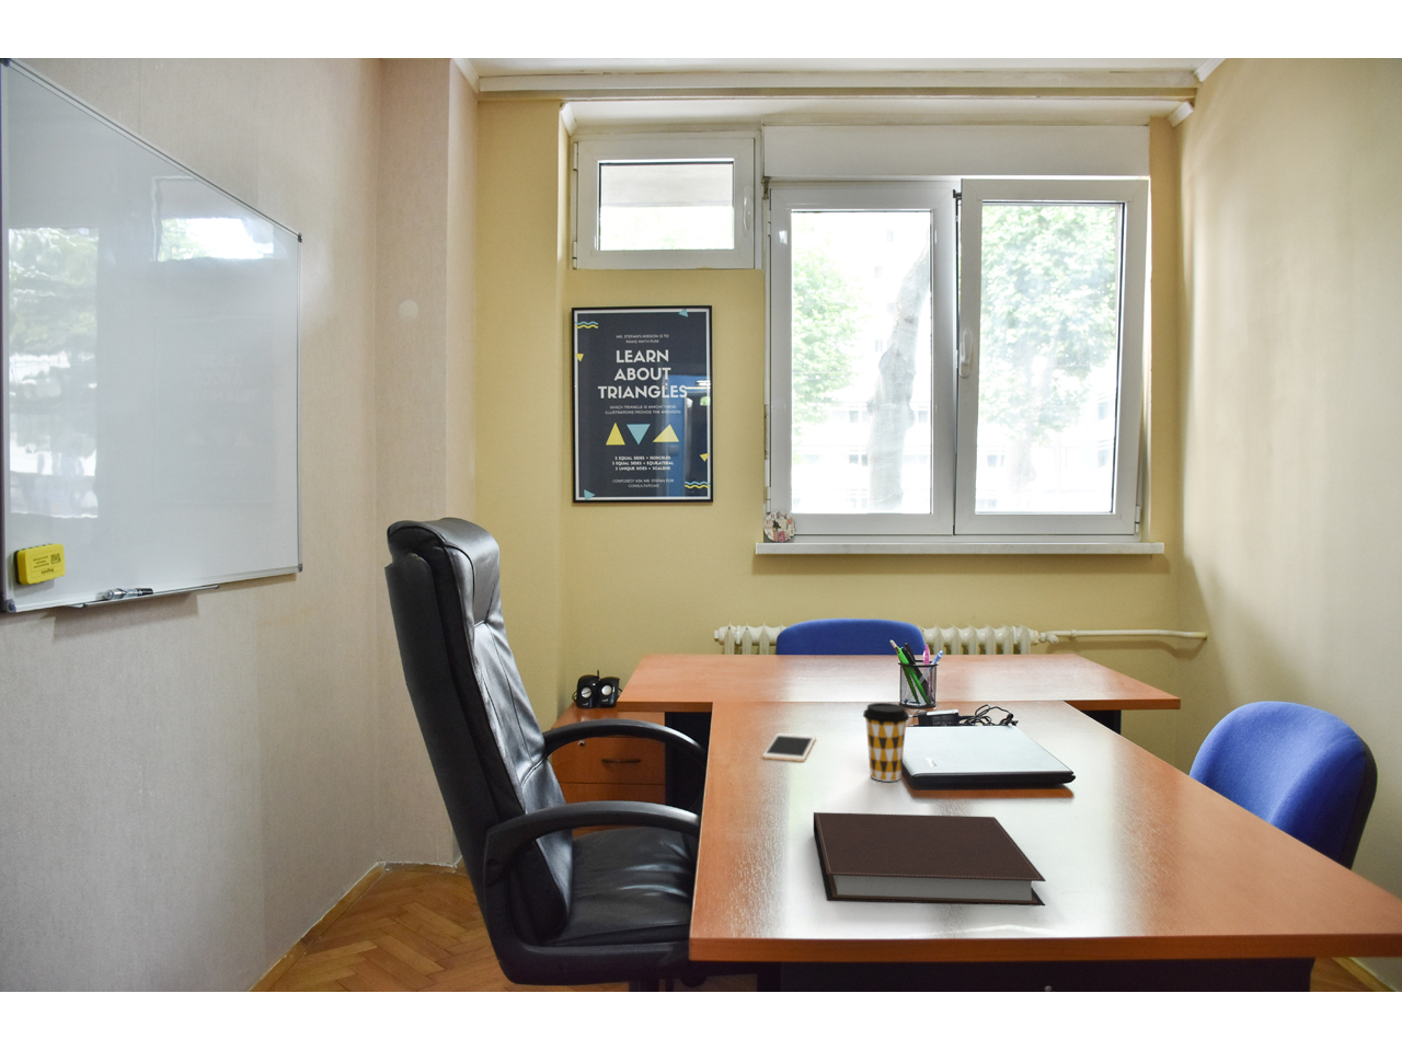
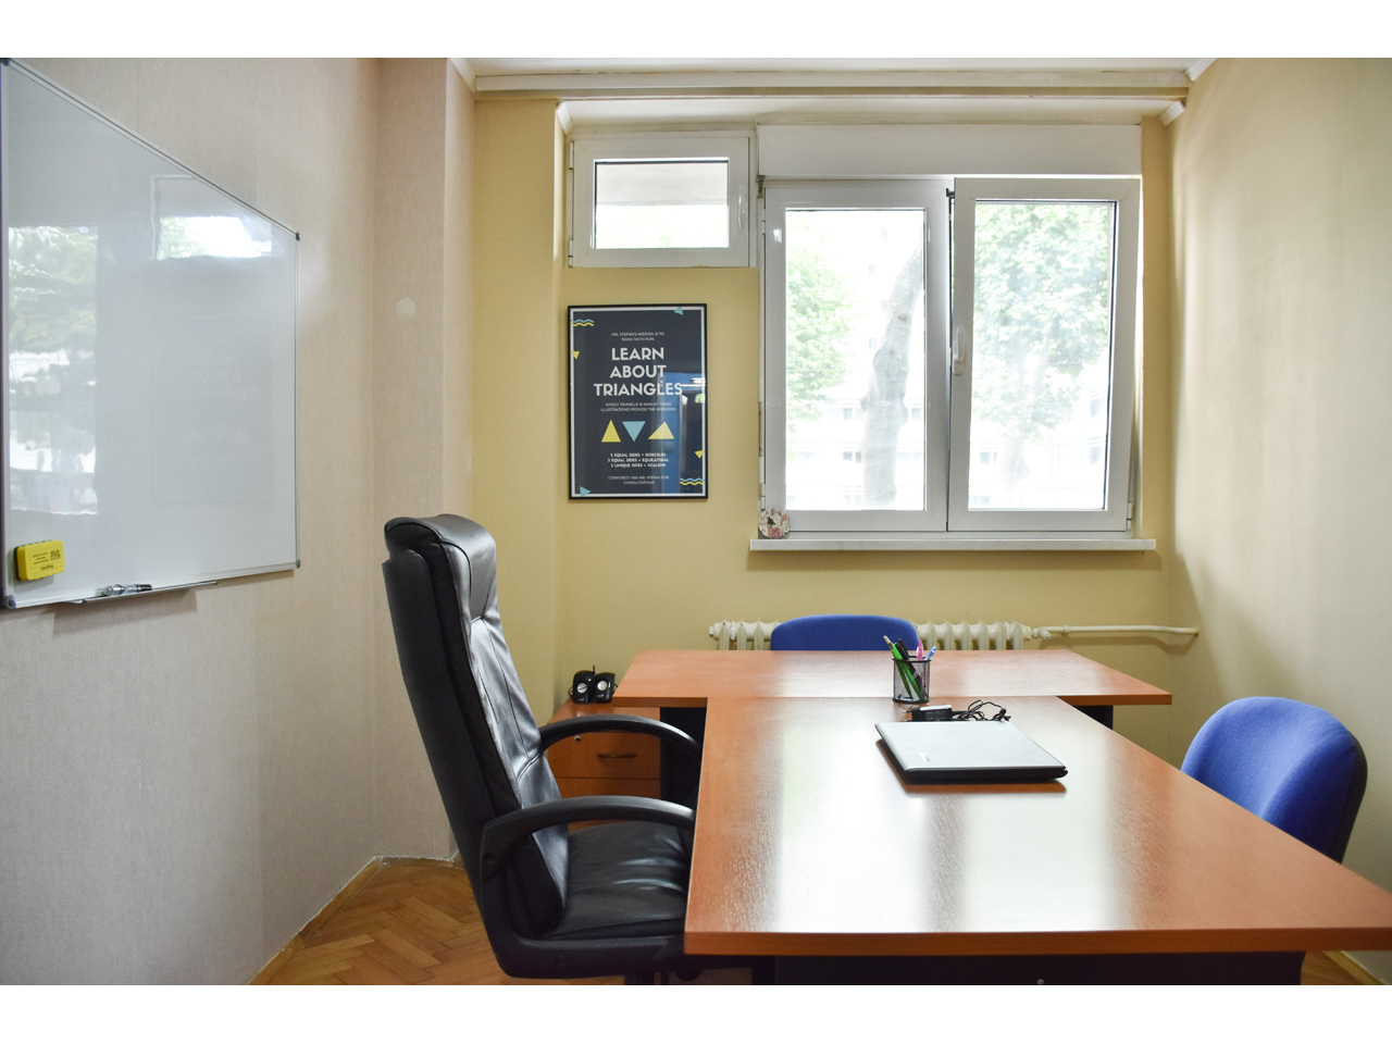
- cell phone [762,732,817,763]
- notebook [812,811,1048,906]
- coffee cup [862,702,911,783]
